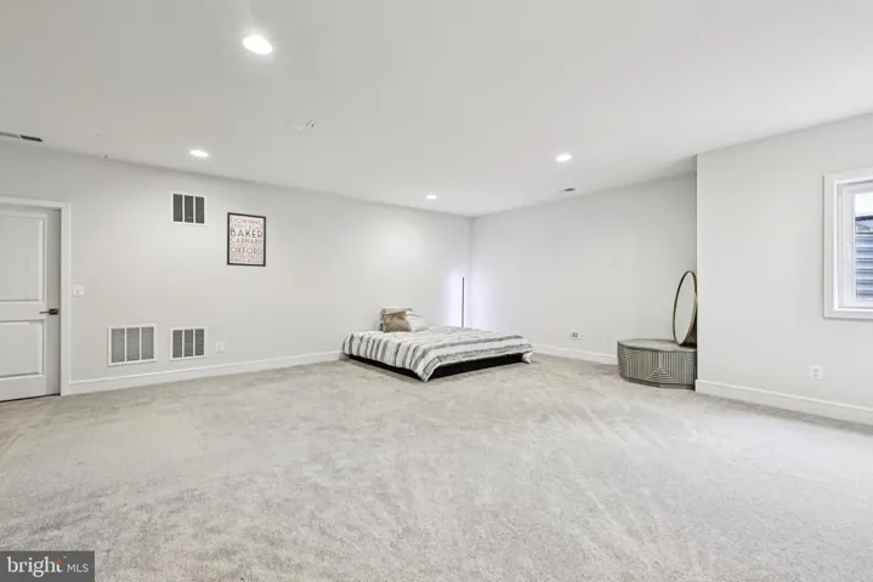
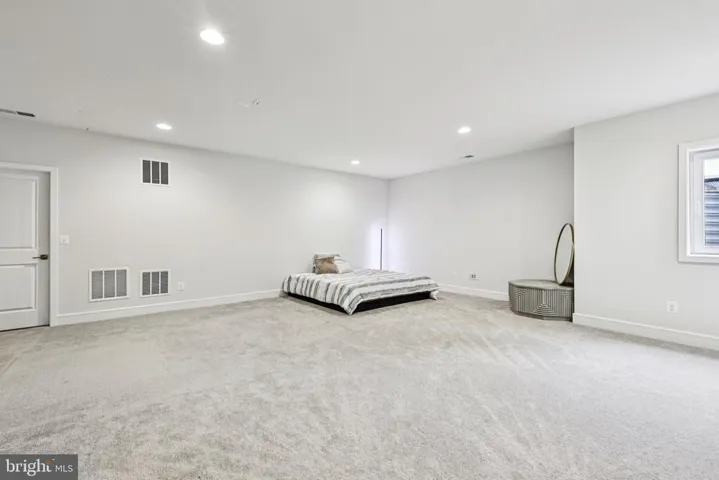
- wall art [226,211,267,268]
